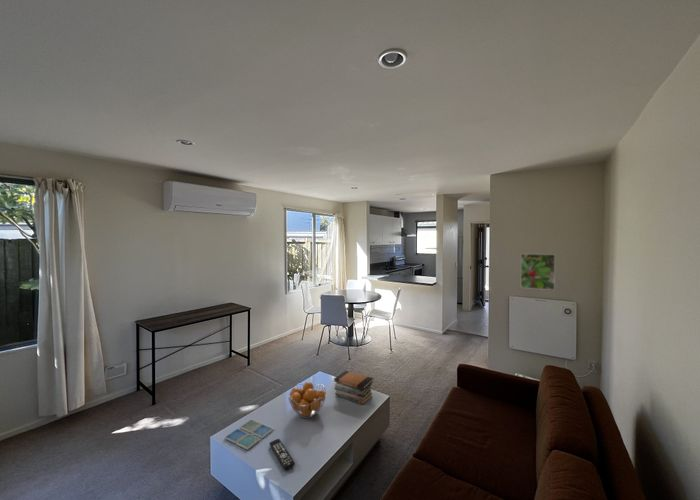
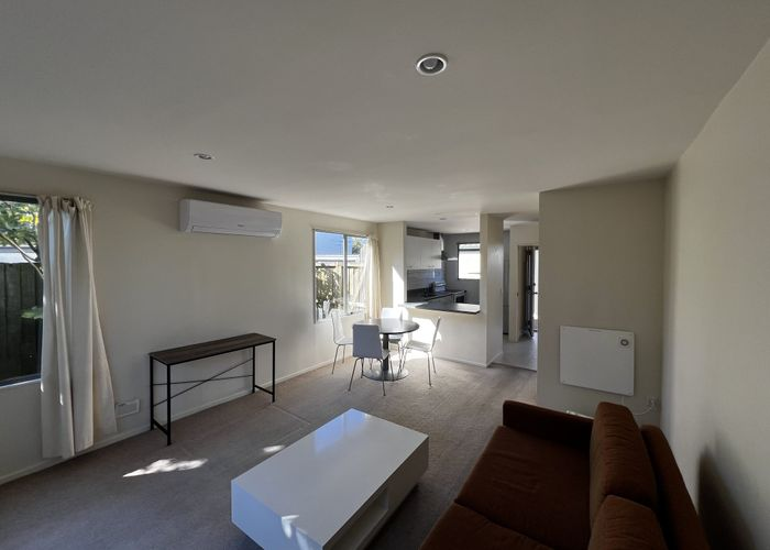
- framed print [520,253,556,291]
- drink coaster [223,418,275,451]
- remote control [268,438,296,471]
- book stack [333,370,374,406]
- fruit basket [287,381,327,419]
